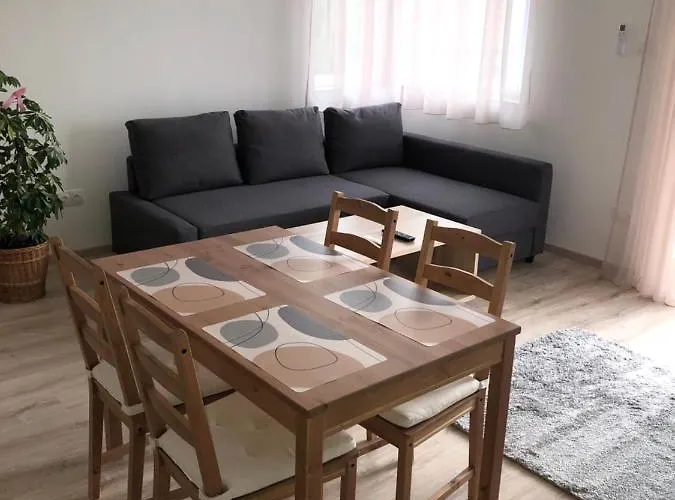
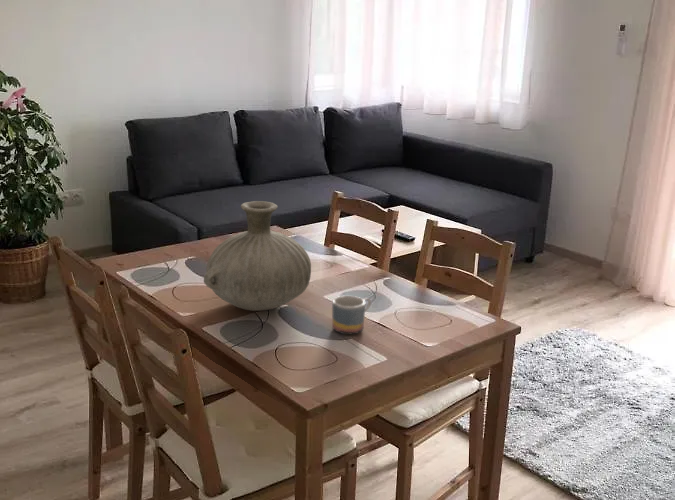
+ mug [331,295,372,335]
+ vase [203,200,312,312]
